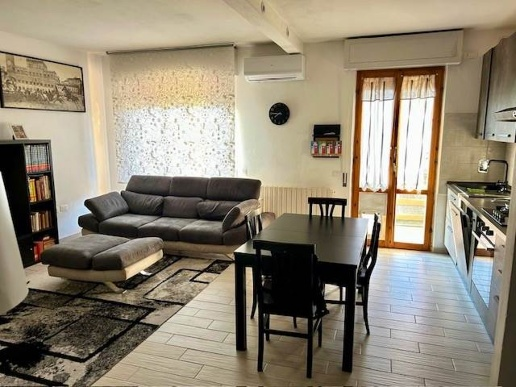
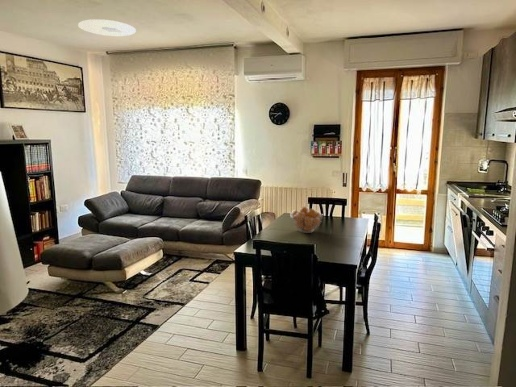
+ ceiling light [77,18,137,37]
+ fruit basket [290,206,324,234]
